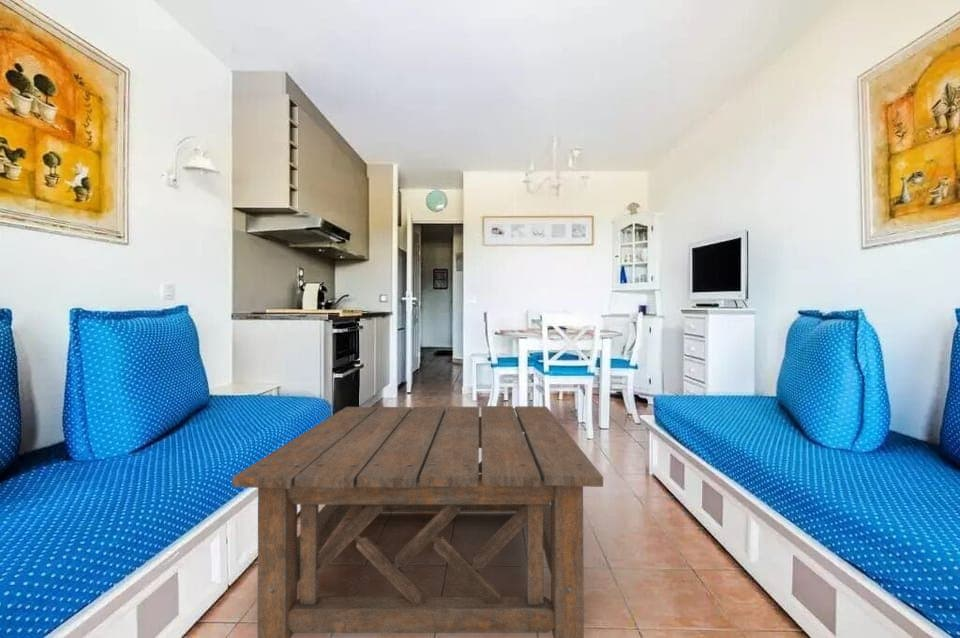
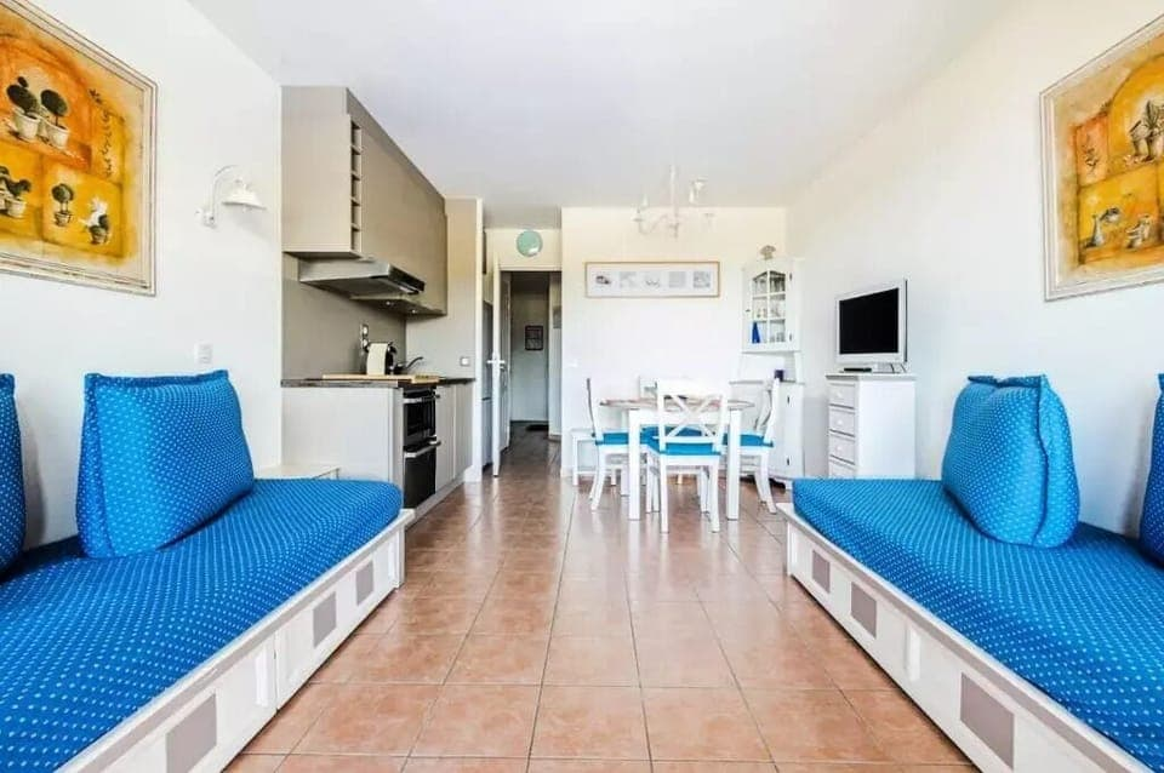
- coffee table [231,405,604,638]
